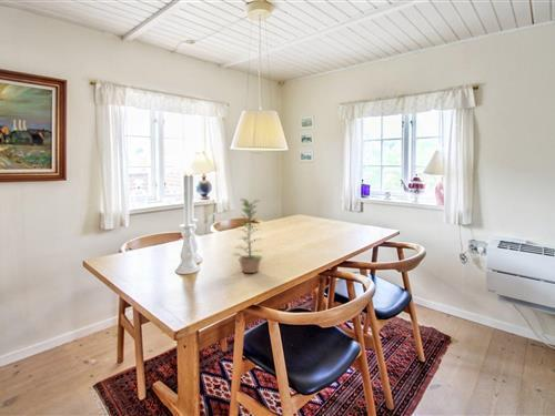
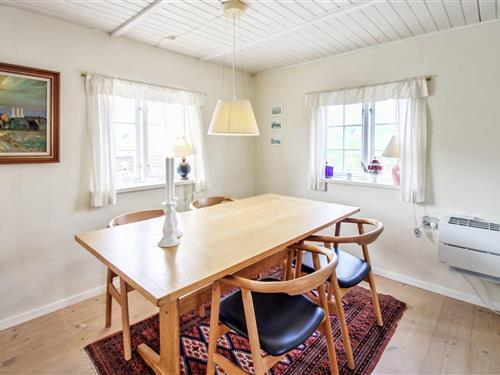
- plant [232,199,265,274]
